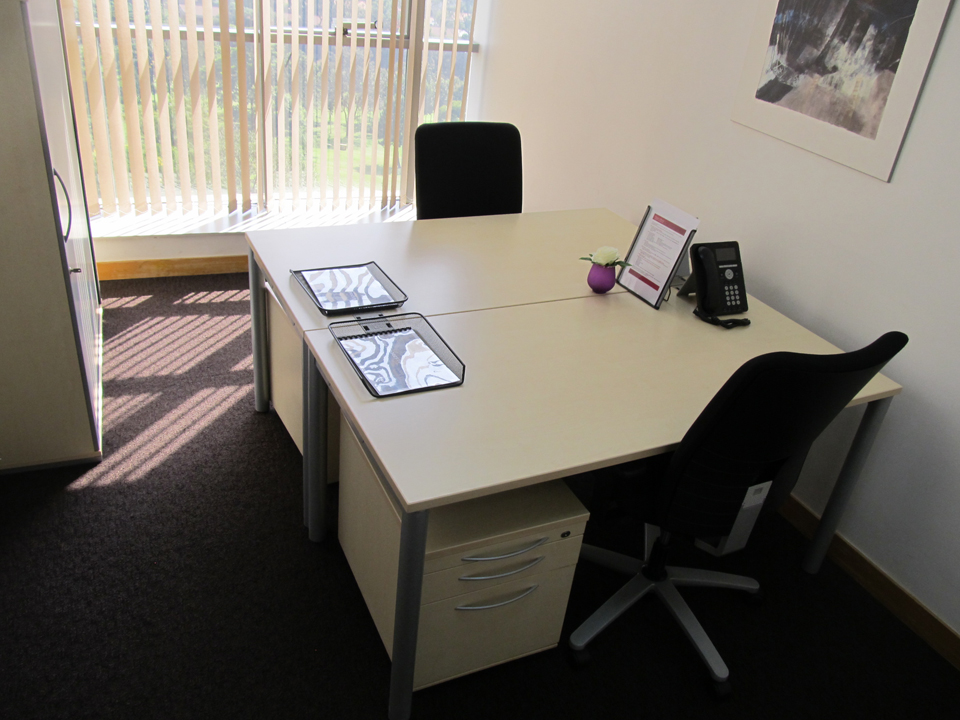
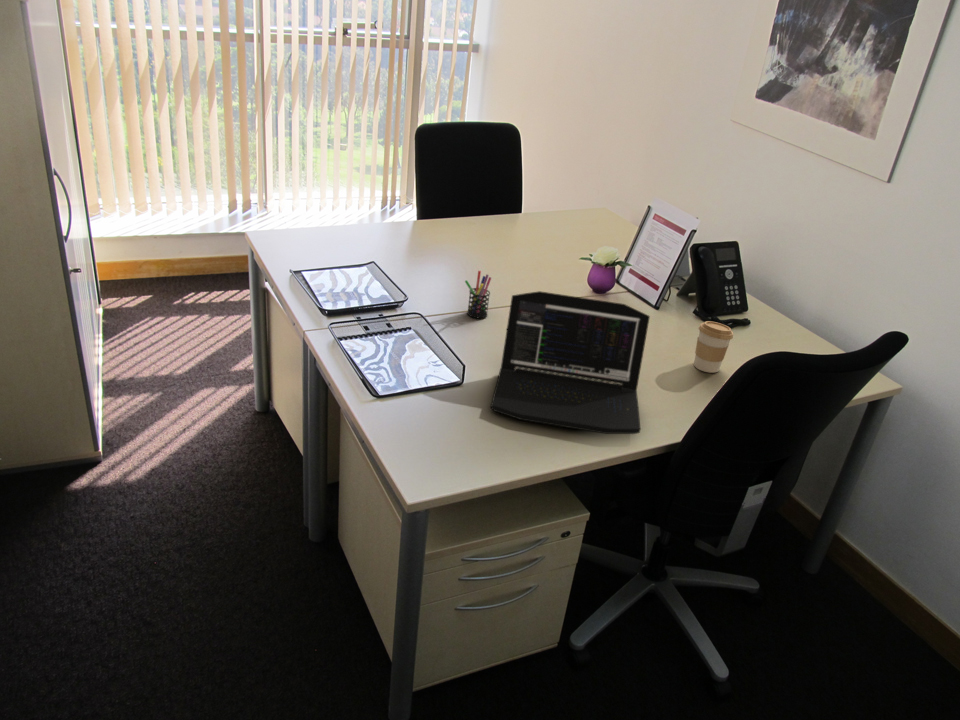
+ pen holder [464,270,492,319]
+ coffee cup [693,320,734,374]
+ laptop [490,290,651,435]
